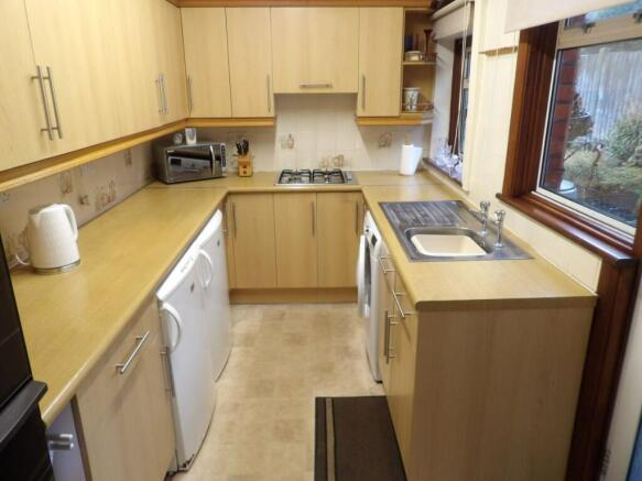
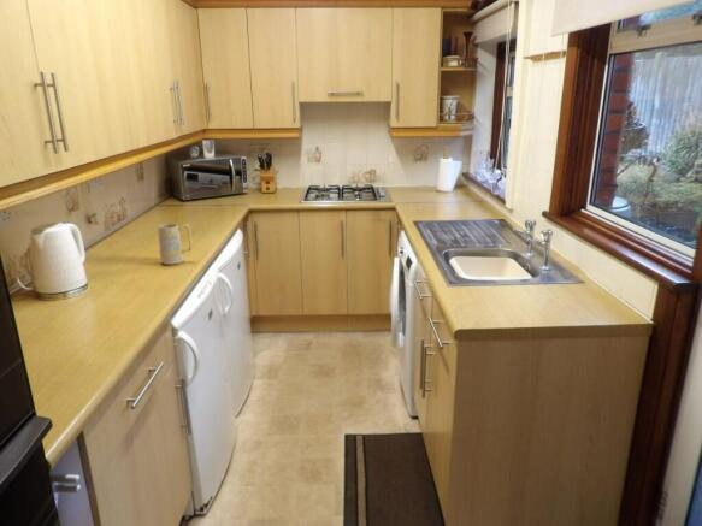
+ mug [157,223,194,266]
